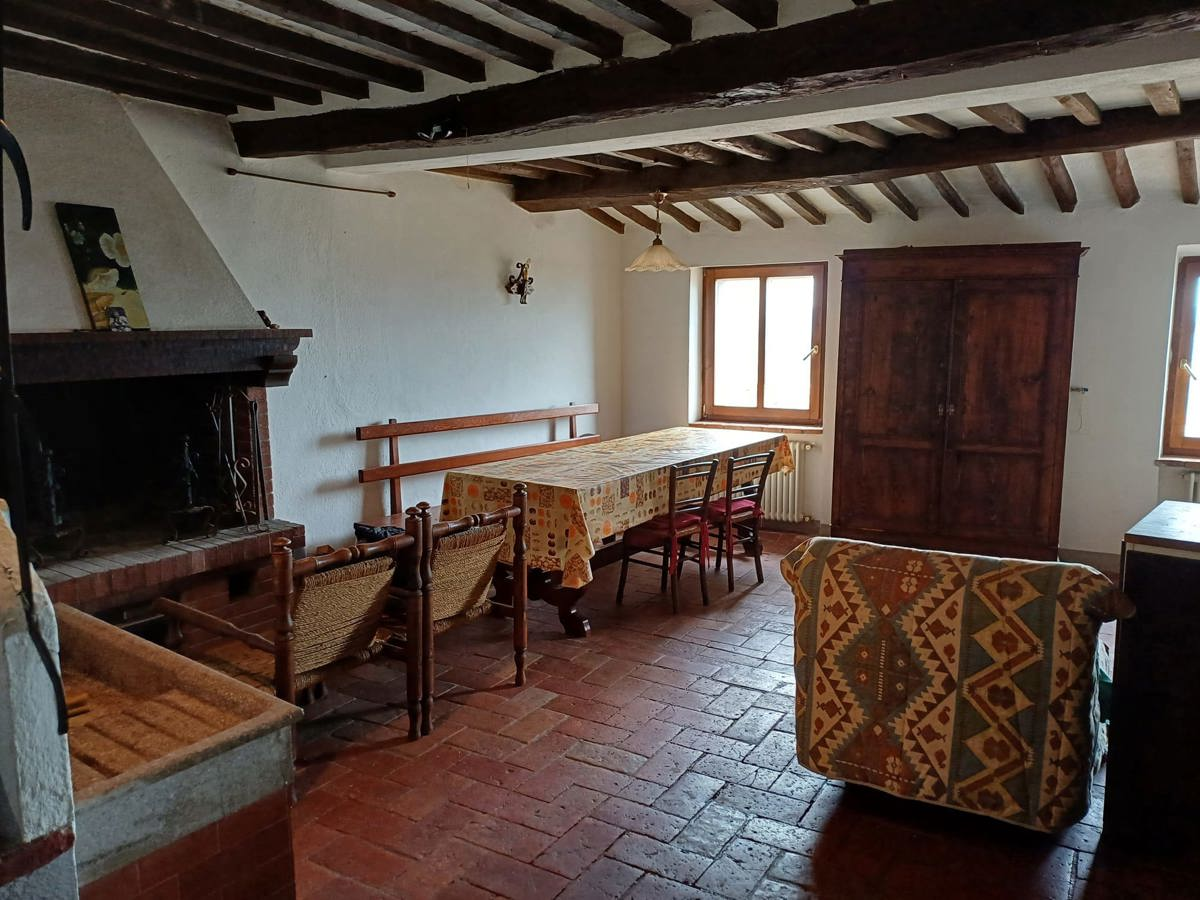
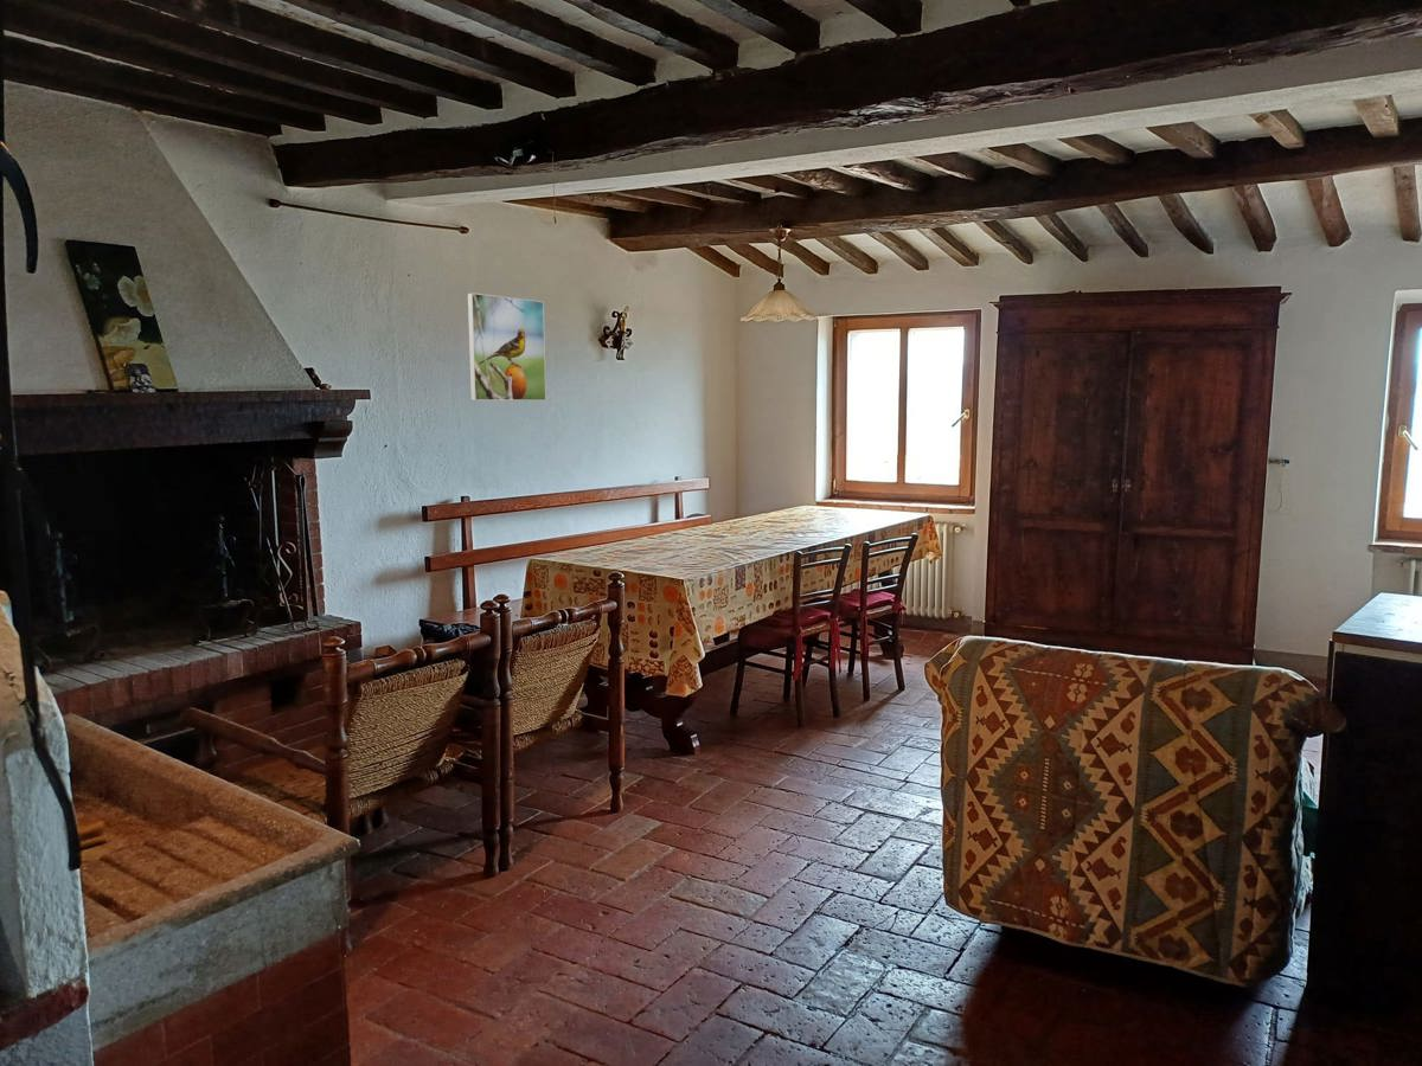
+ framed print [466,291,547,402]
